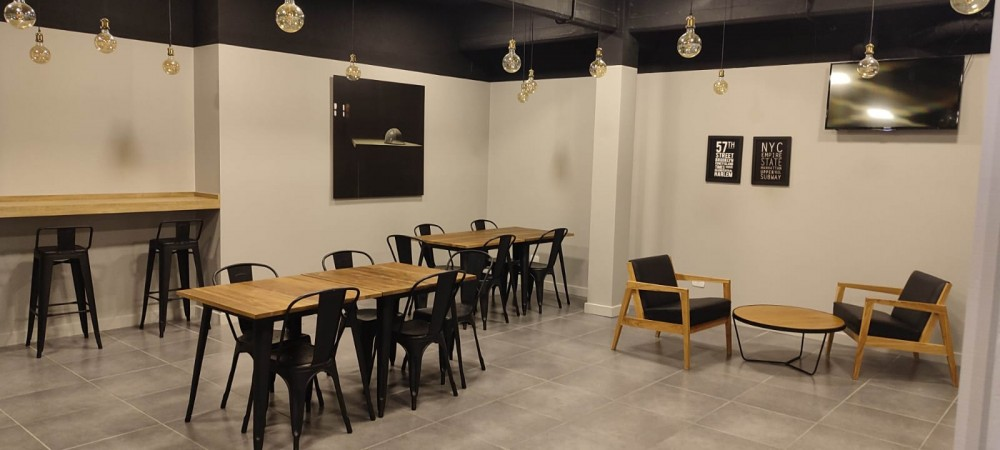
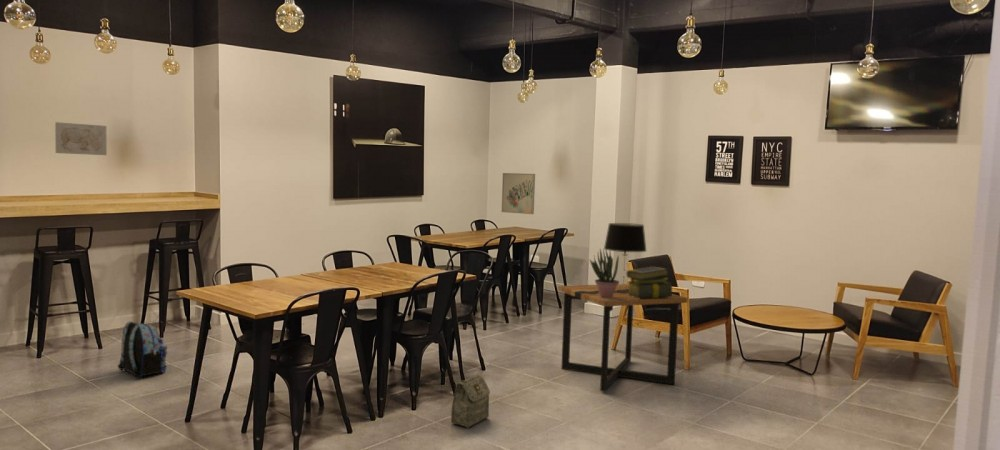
+ bag [450,374,491,429]
+ wall art [54,121,108,156]
+ table lamp [603,222,648,288]
+ potted plant [589,248,620,298]
+ stack of books [626,266,673,299]
+ backpack [117,321,168,379]
+ side table [557,283,688,393]
+ wall art [501,172,536,215]
